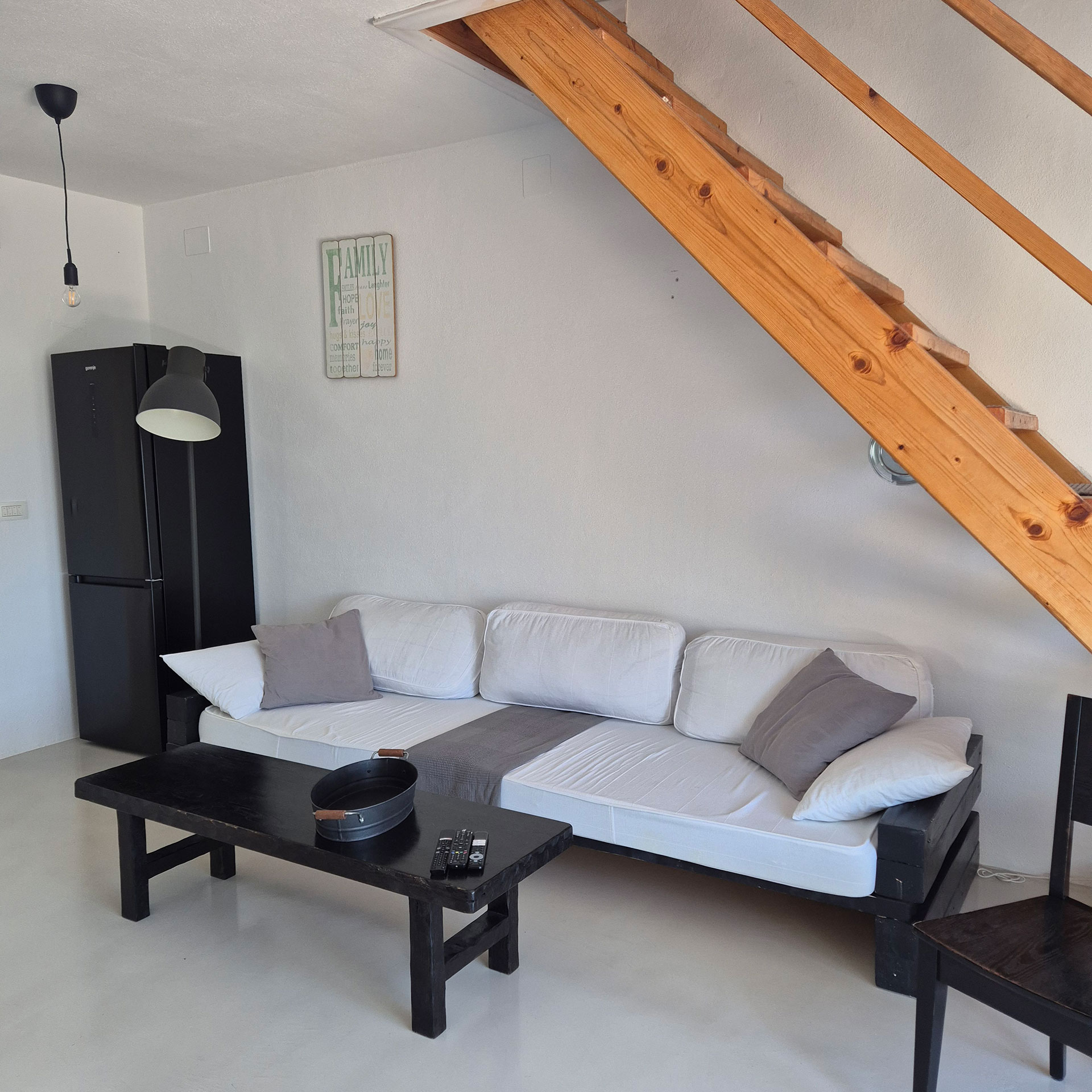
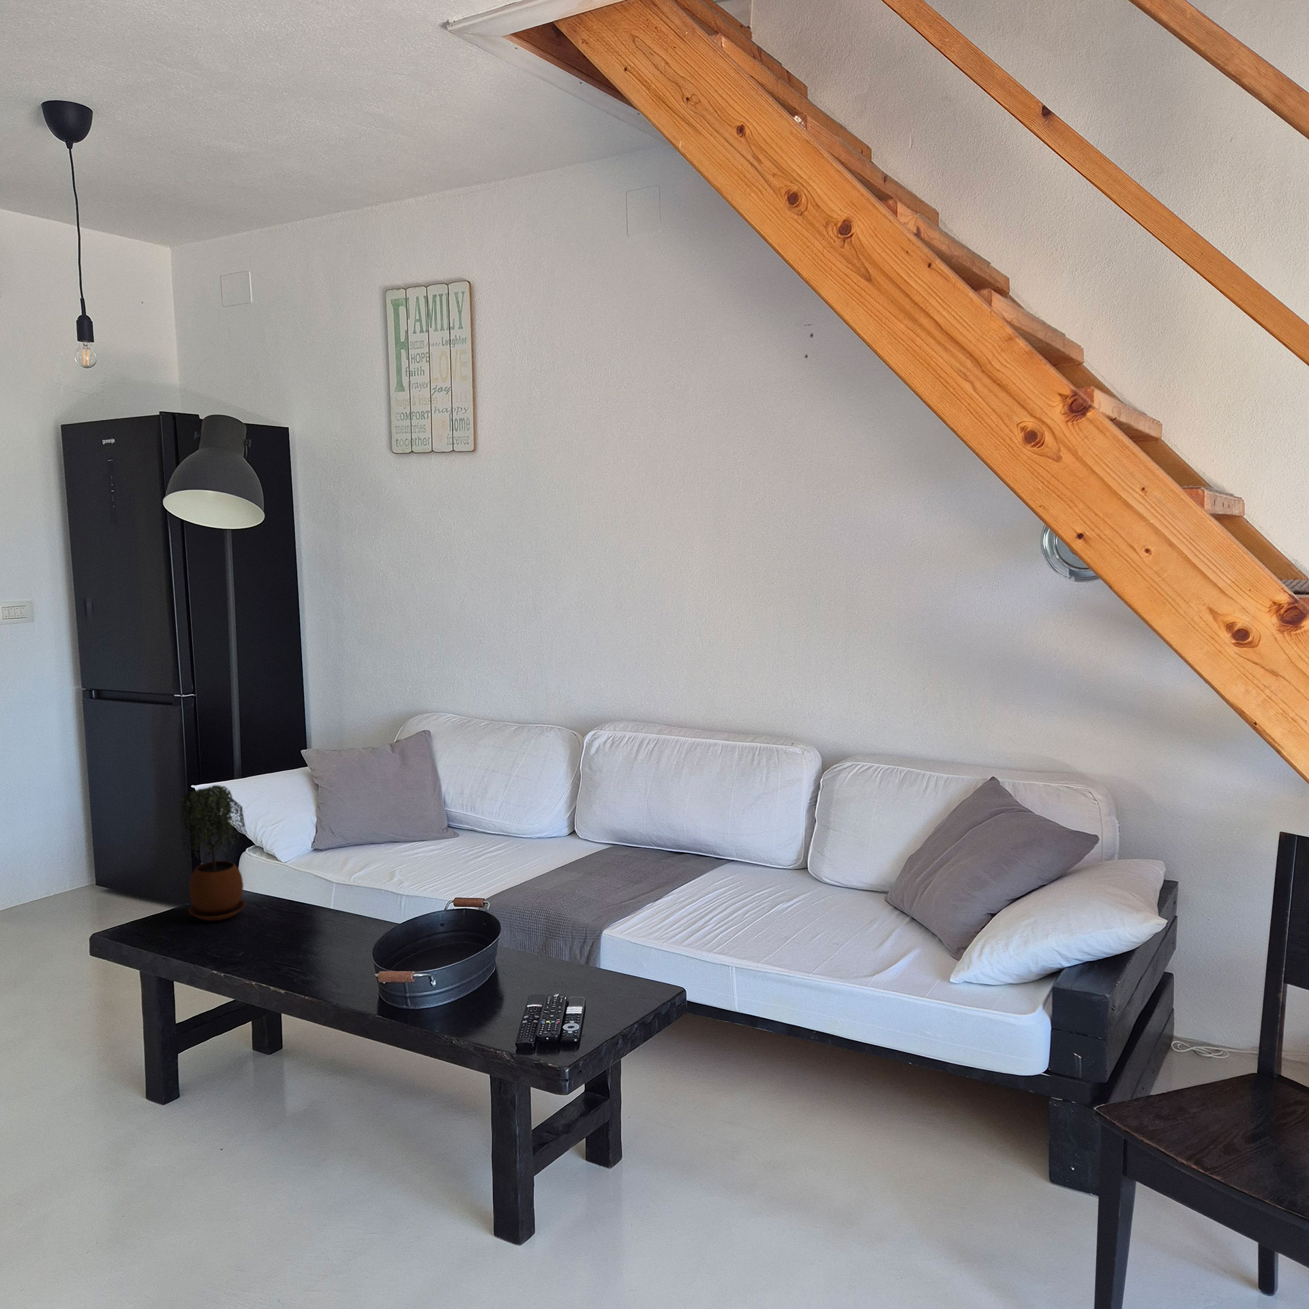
+ potted plant [180,784,252,922]
